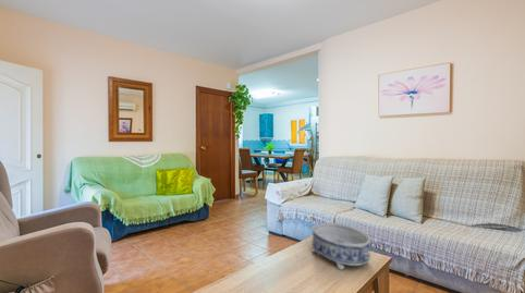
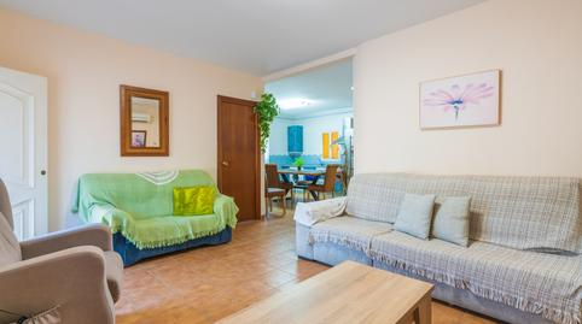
- decorative bowl [310,221,373,271]
